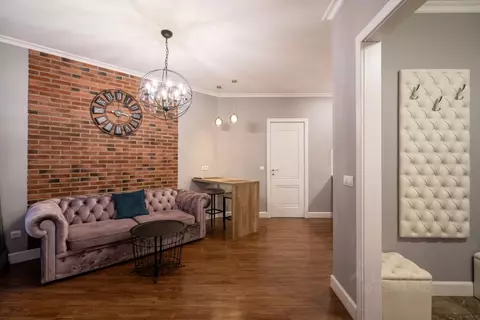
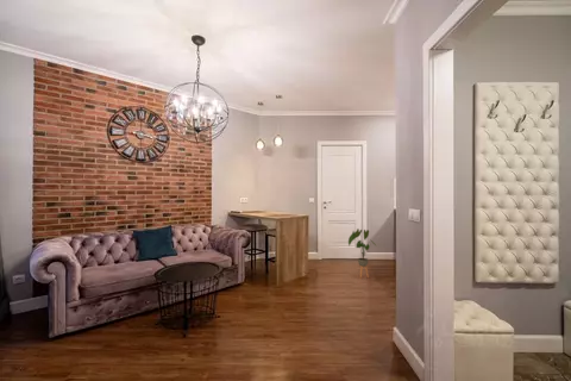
+ house plant [347,227,377,280]
